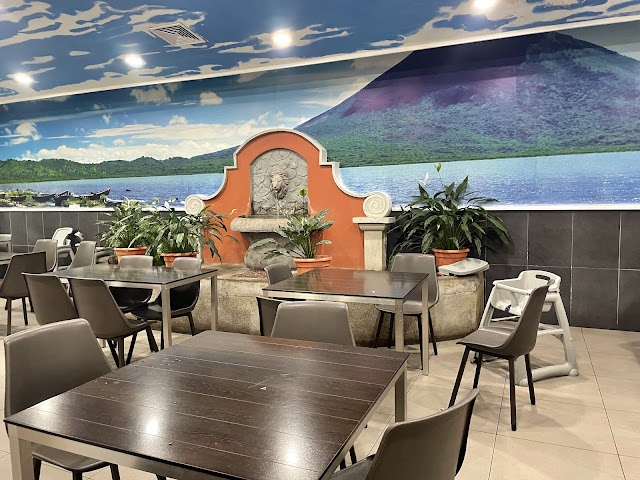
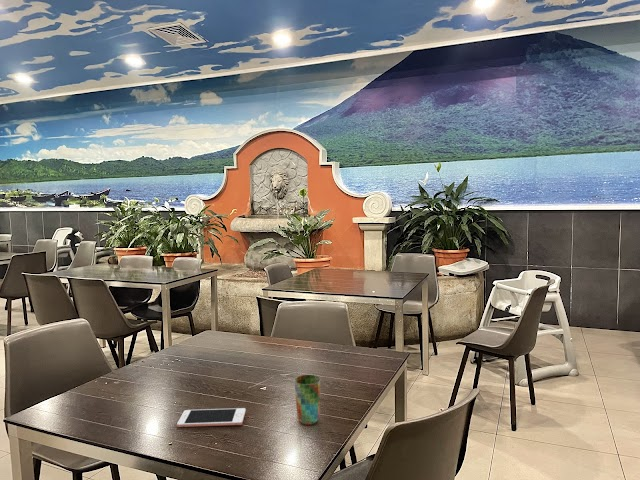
+ cup [294,374,321,426]
+ cell phone [176,407,247,428]
